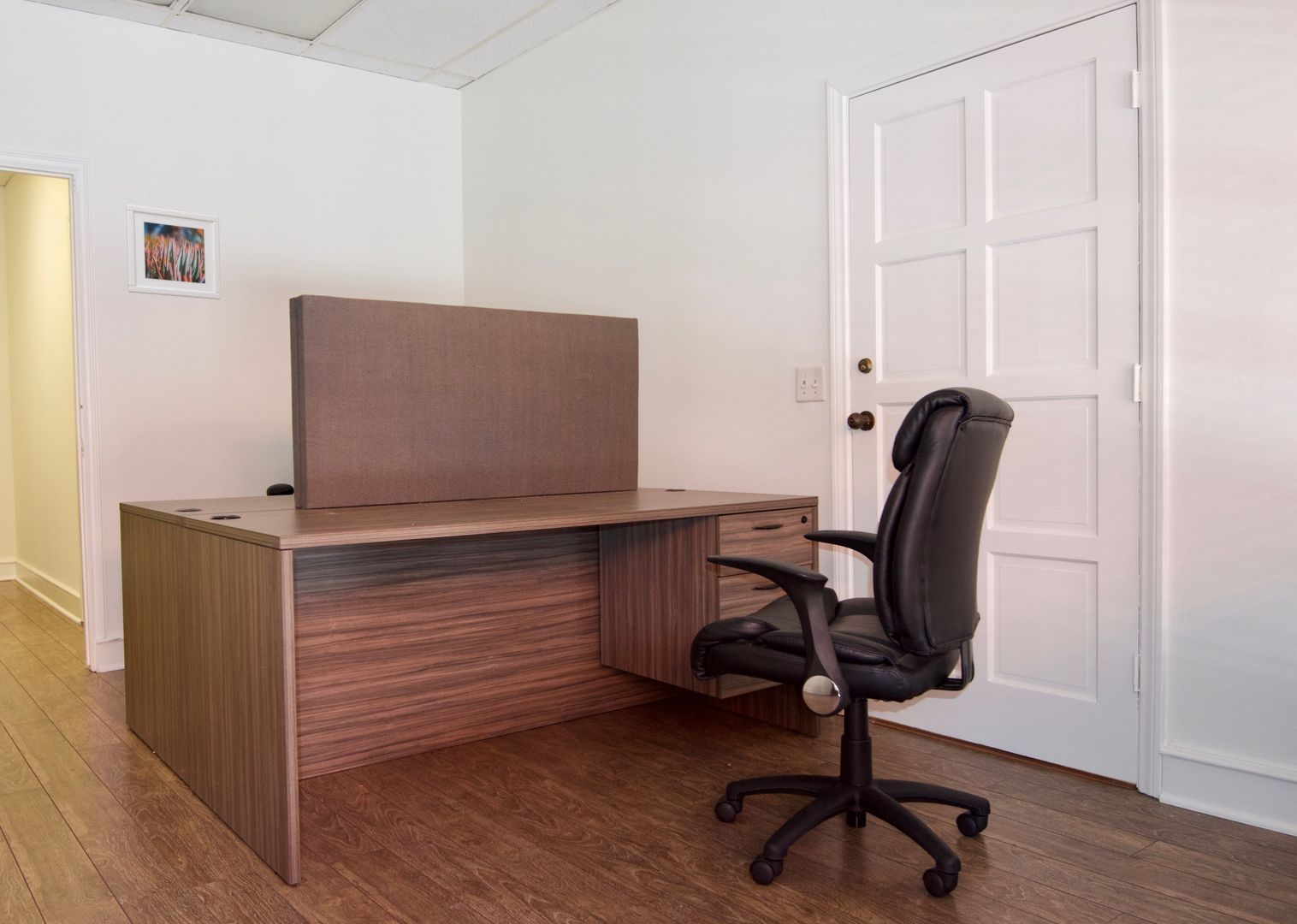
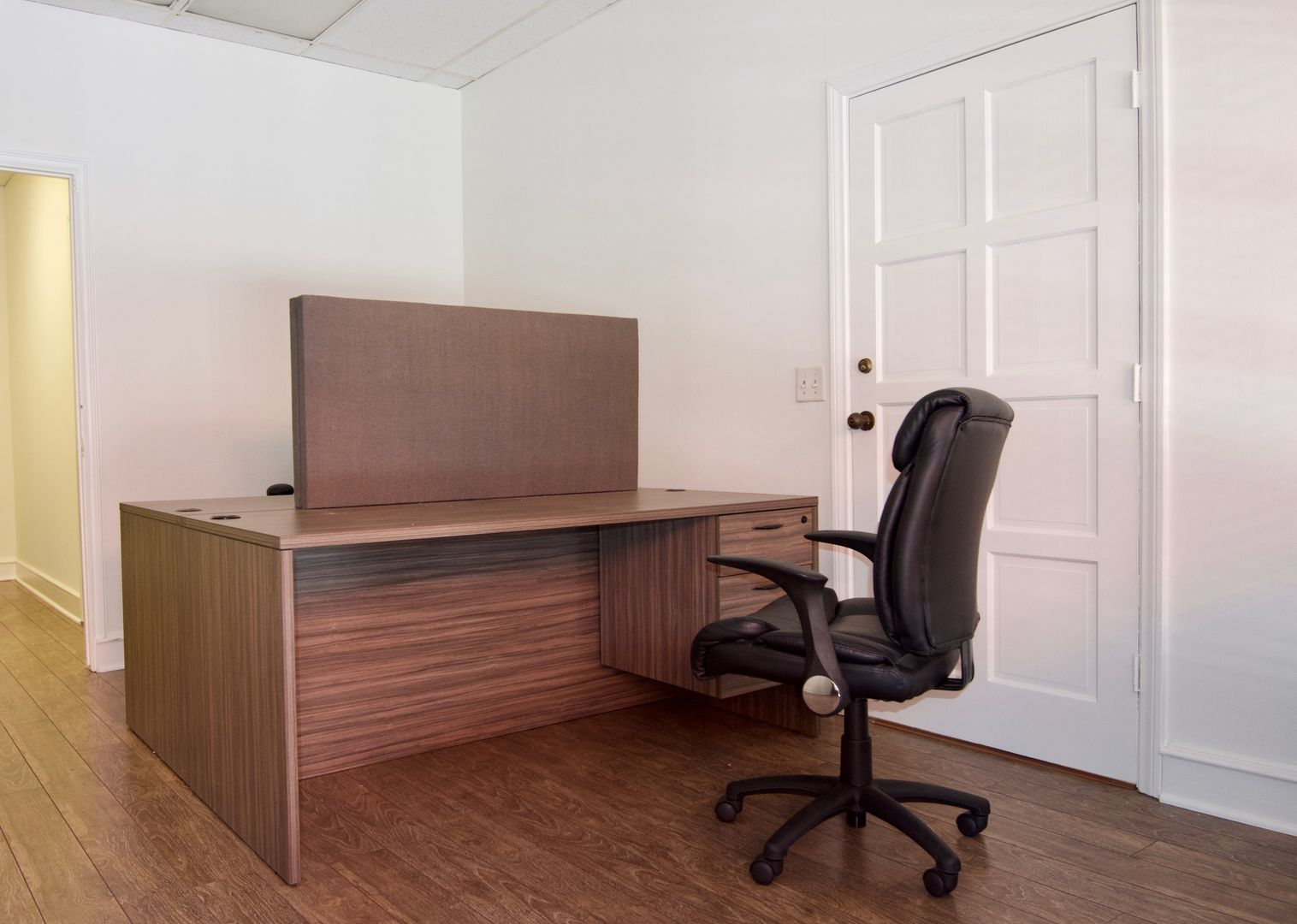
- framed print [125,204,222,300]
